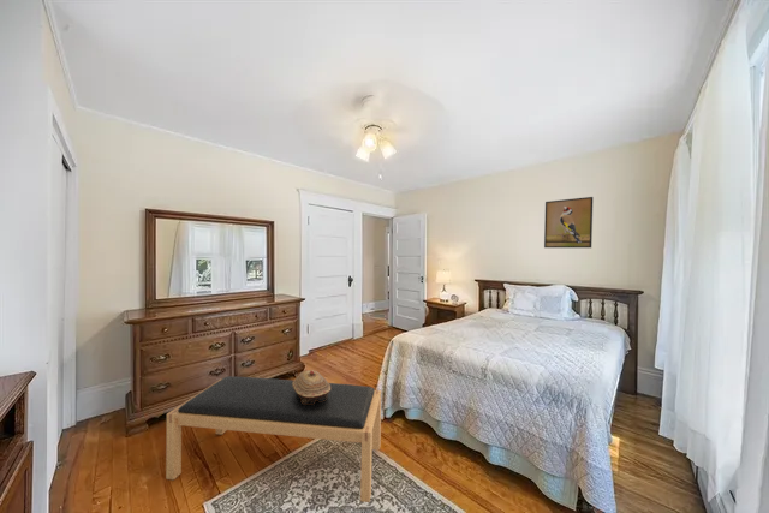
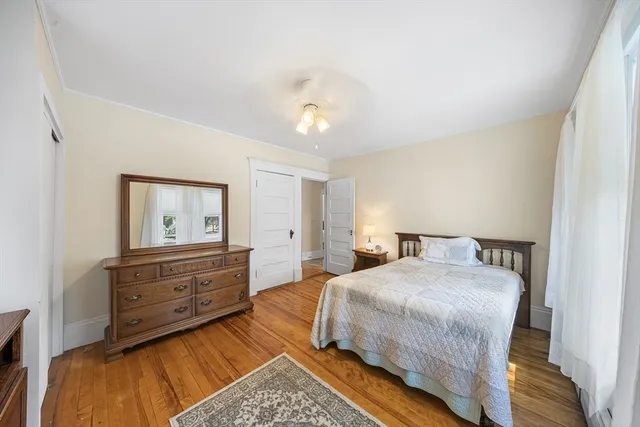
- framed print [543,196,595,249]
- decorative box [292,369,330,404]
- bench [165,375,382,503]
